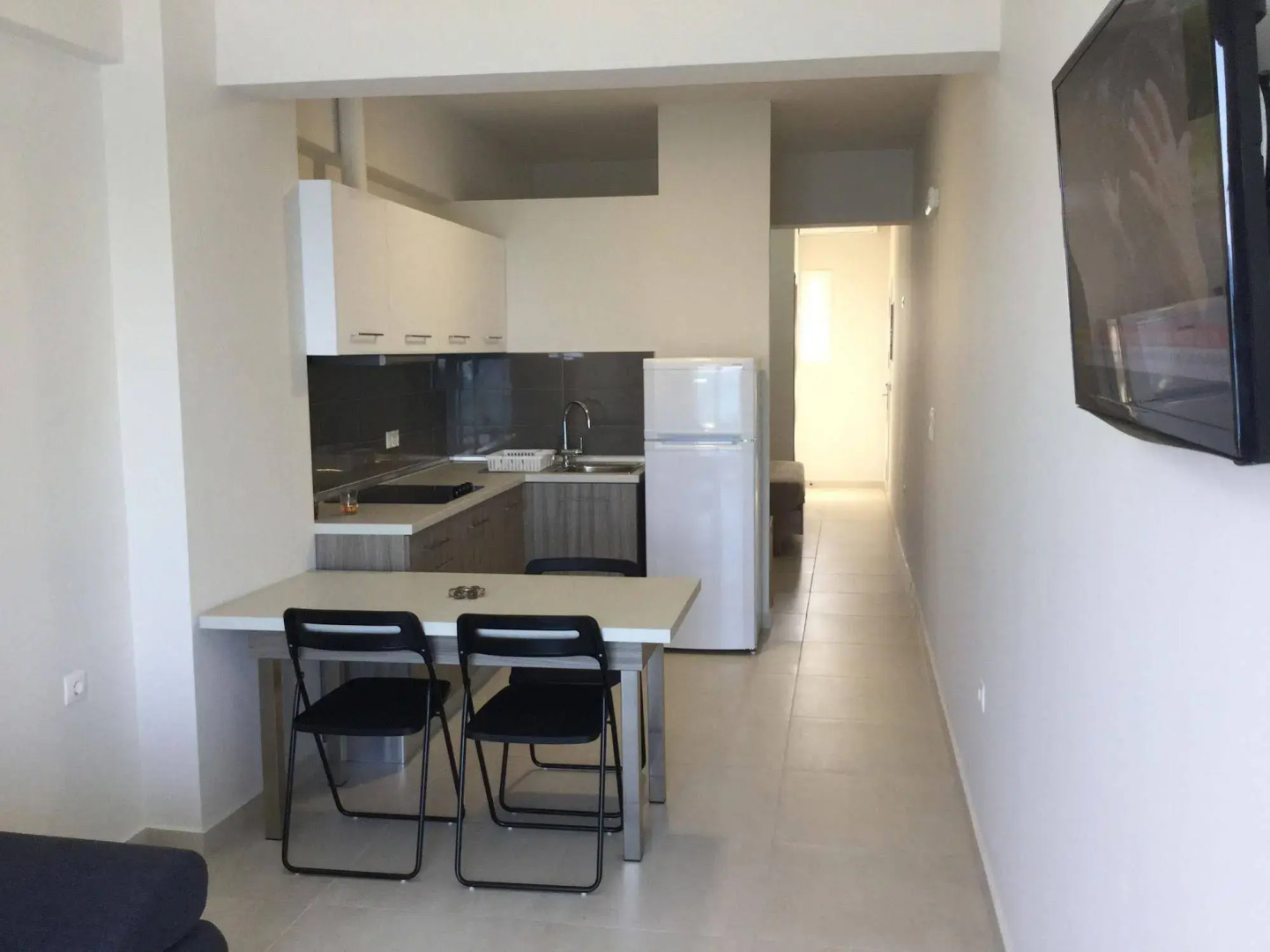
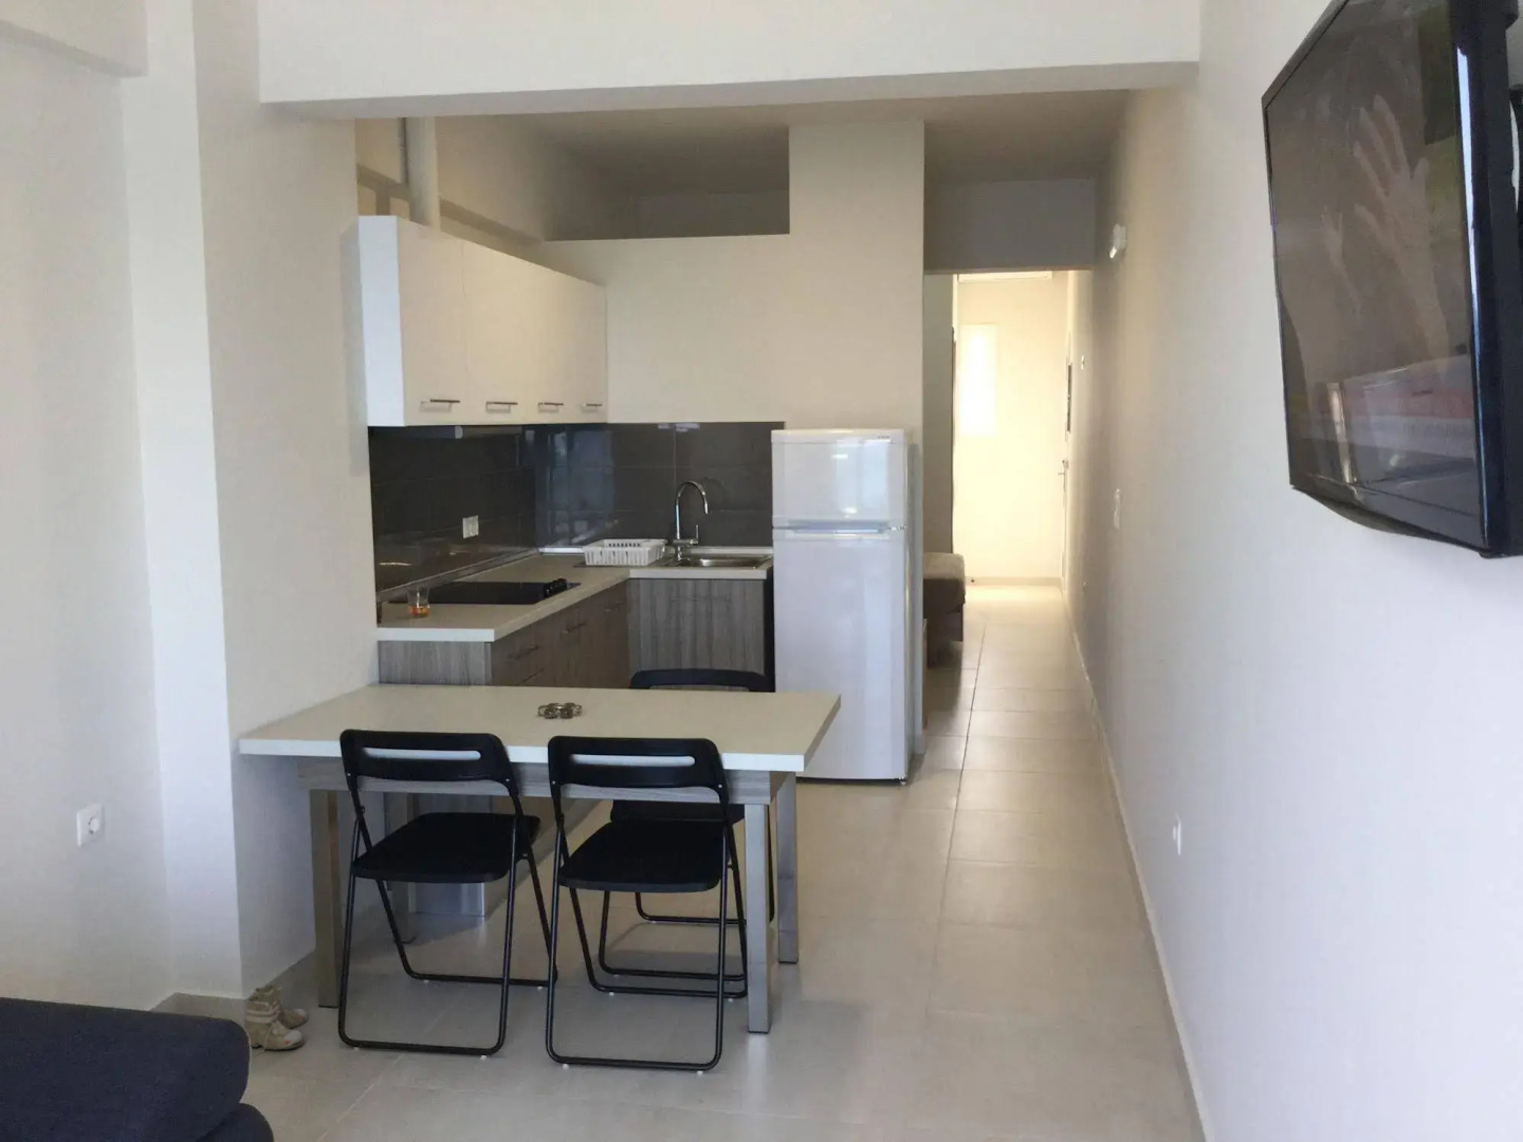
+ boots [245,982,309,1057]
